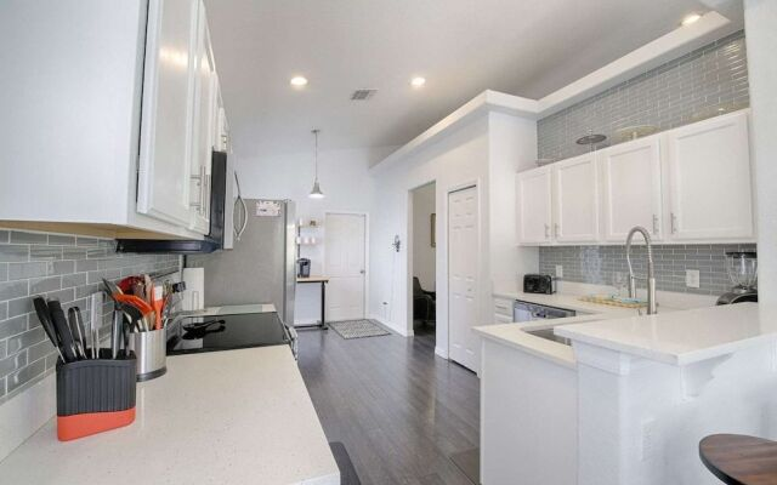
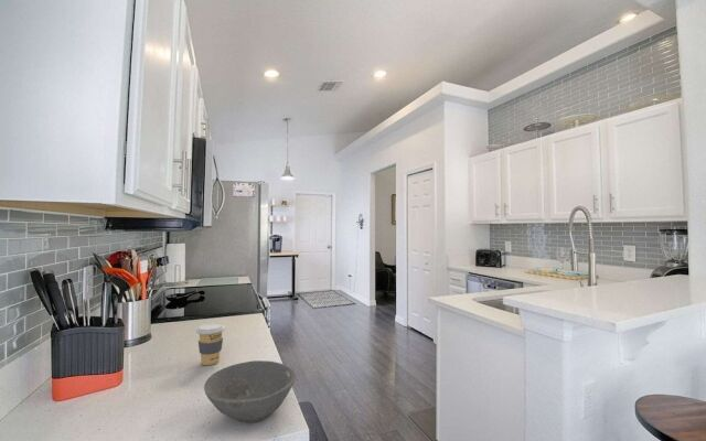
+ coffee cup [195,322,226,366]
+ bowl [203,359,297,423]
